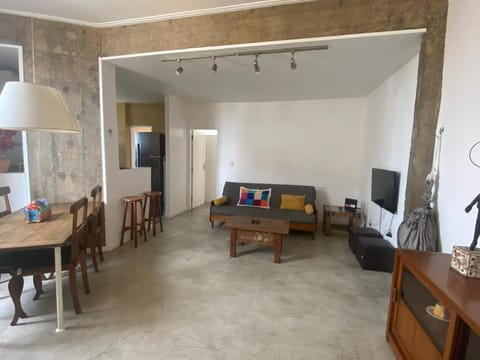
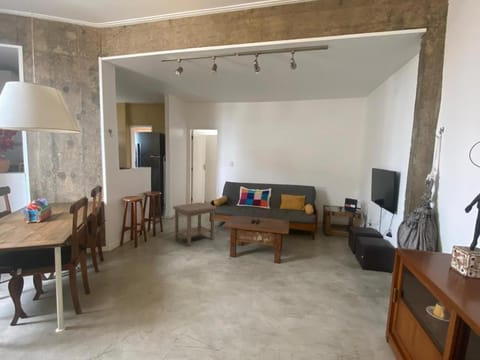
+ side table [172,201,217,247]
